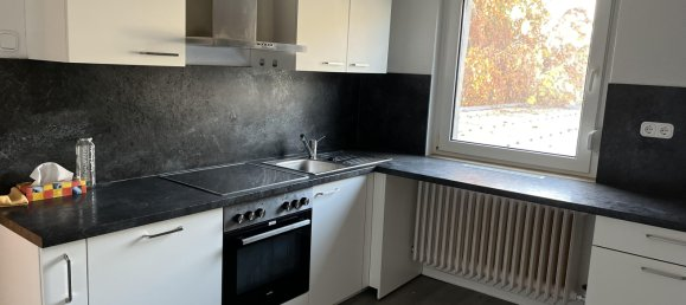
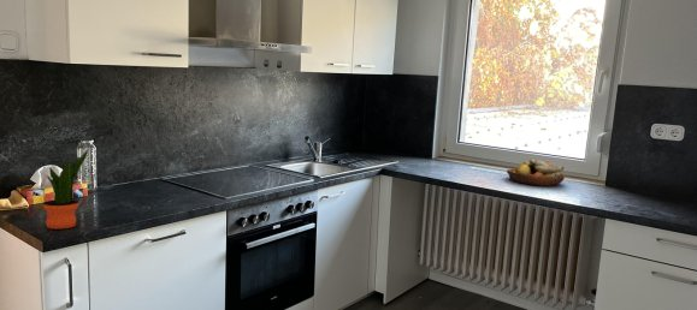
+ fruit bowl [506,159,566,186]
+ potted plant [42,148,89,231]
